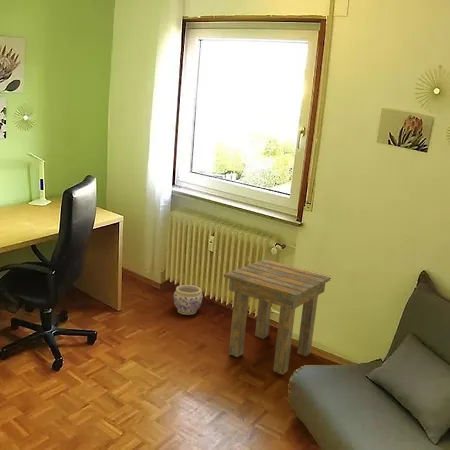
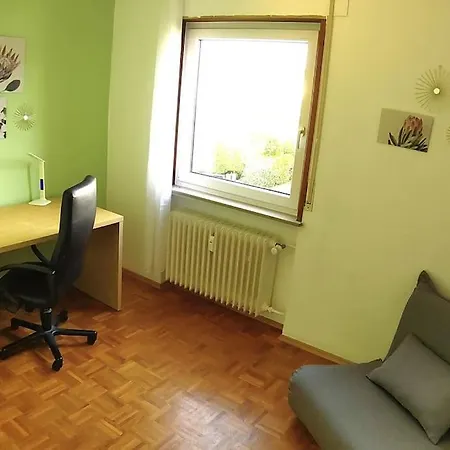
- planter [173,284,204,316]
- side table [223,259,331,376]
